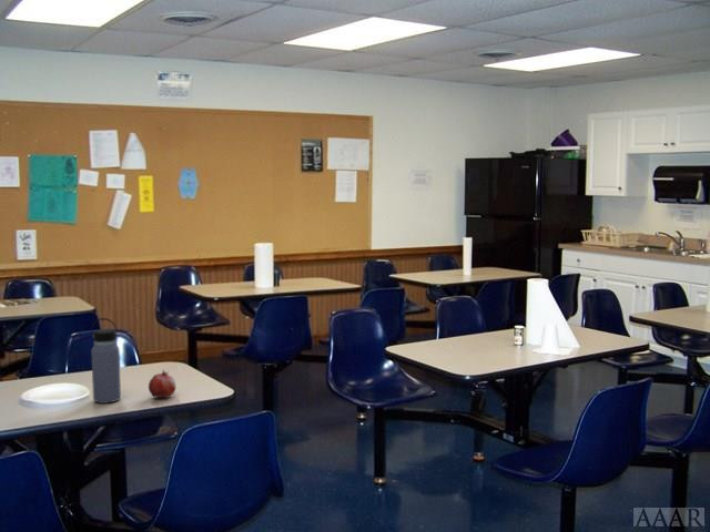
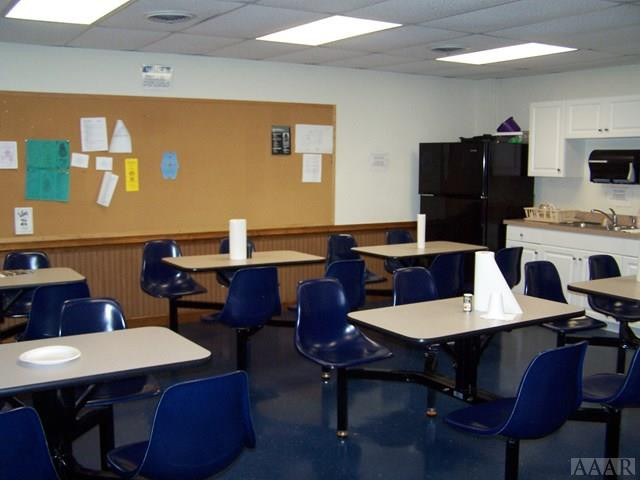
- water bottle [90,317,122,405]
- fruit [148,368,178,399]
